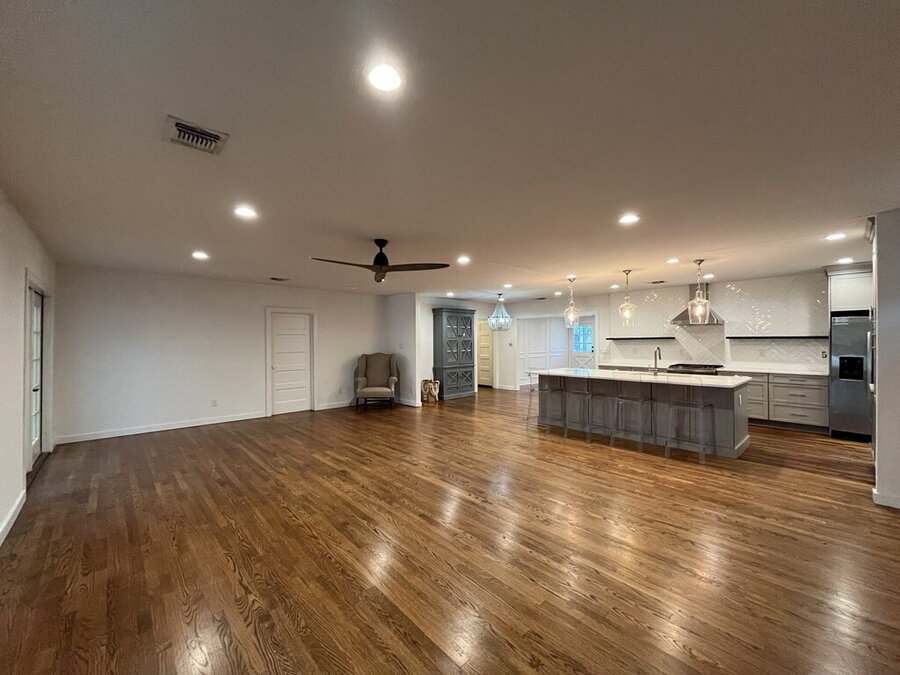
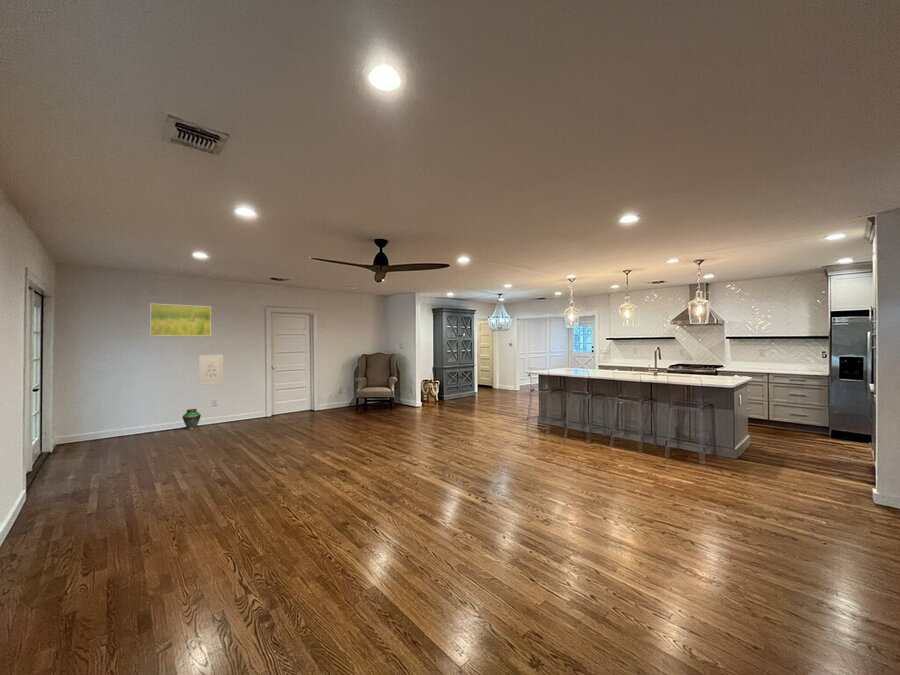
+ vase [182,408,202,430]
+ wall art [198,354,224,386]
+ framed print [149,303,212,337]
